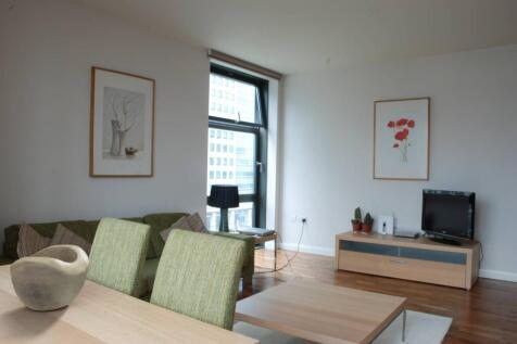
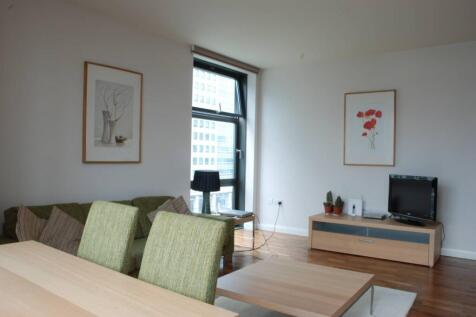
- decorative bowl [9,244,90,311]
